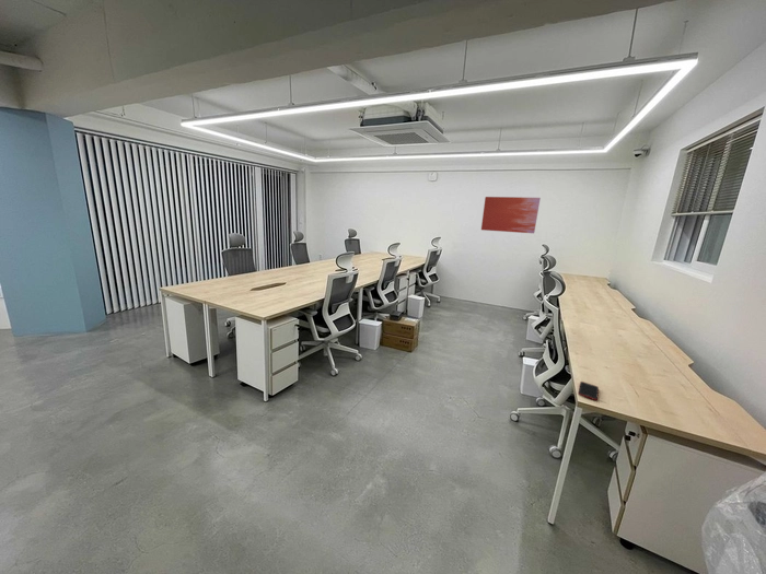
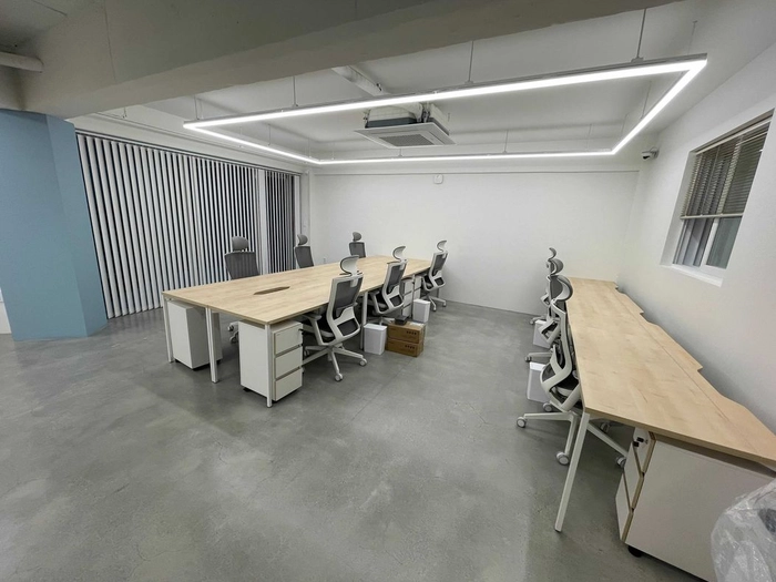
- cell phone [577,380,600,401]
- wall art [480,196,542,234]
